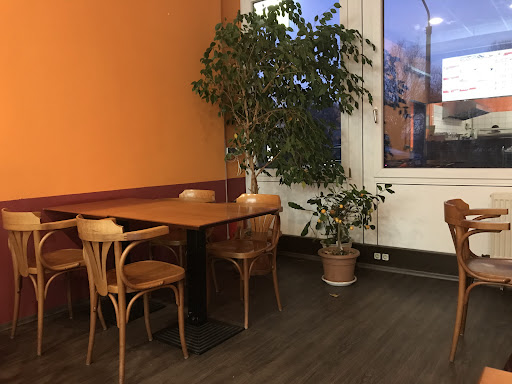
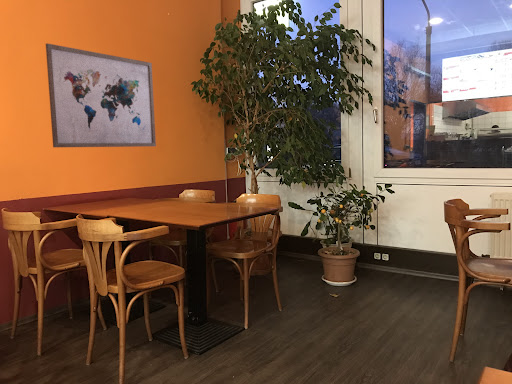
+ wall art [45,42,157,148]
